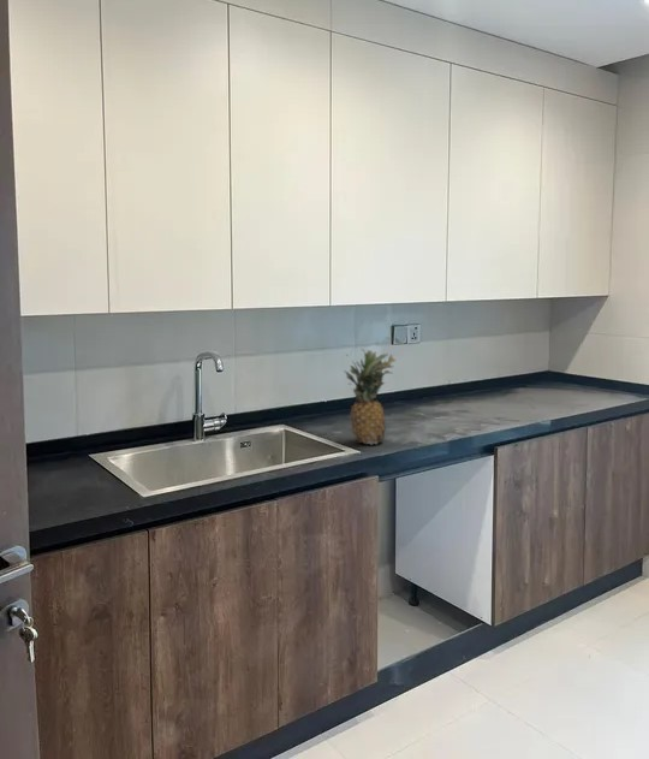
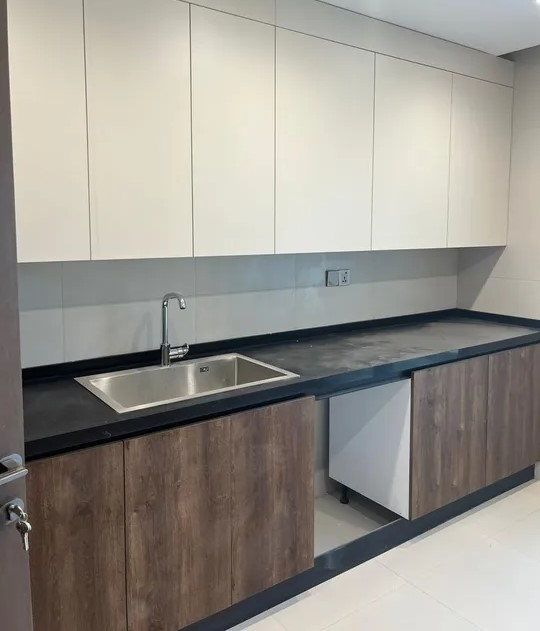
- fruit [343,348,398,446]
